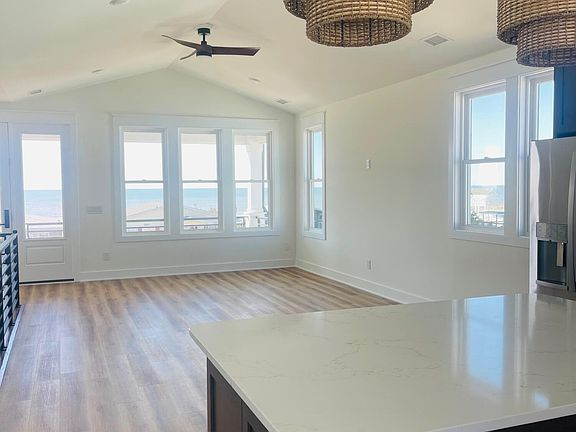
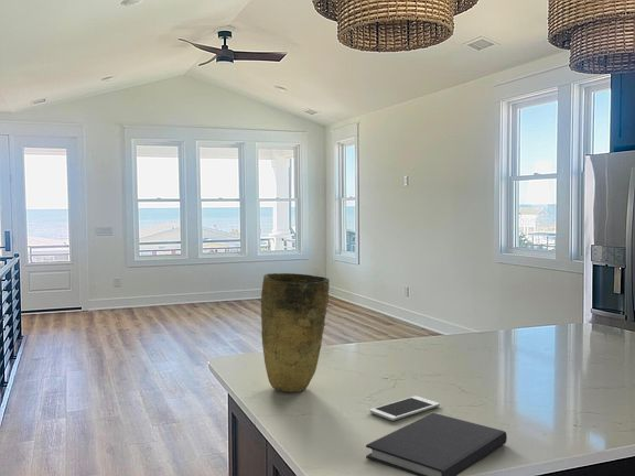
+ vase [260,272,331,393]
+ diary [365,412,508,476]
+ cell phone [368,394,441,422]
